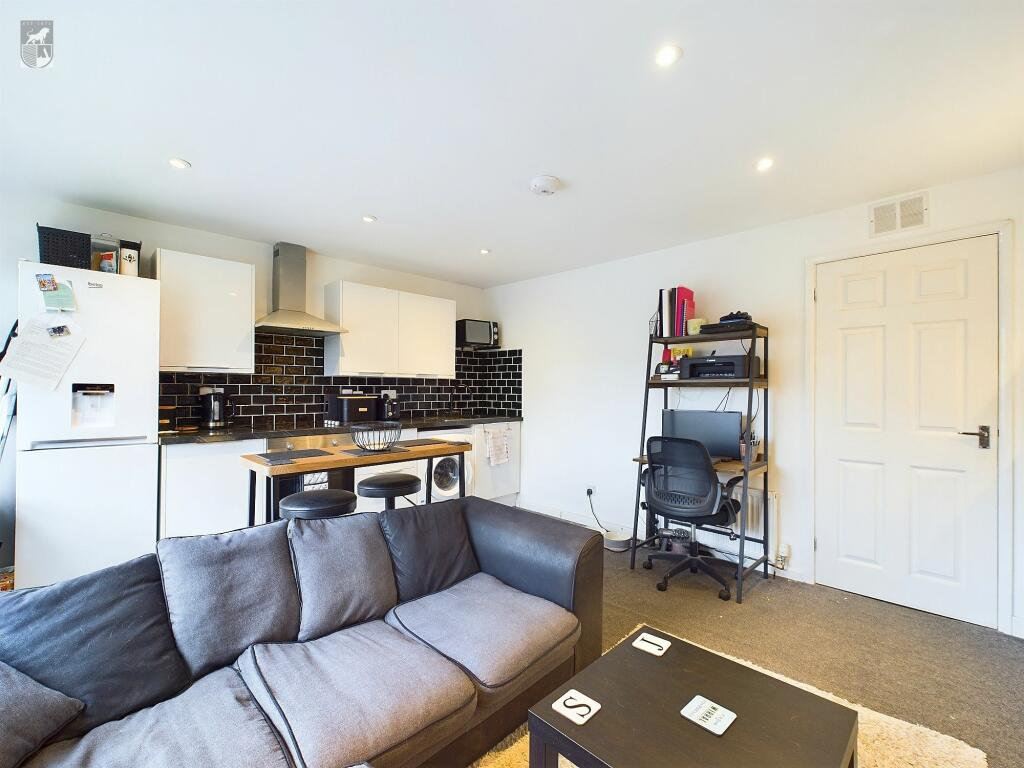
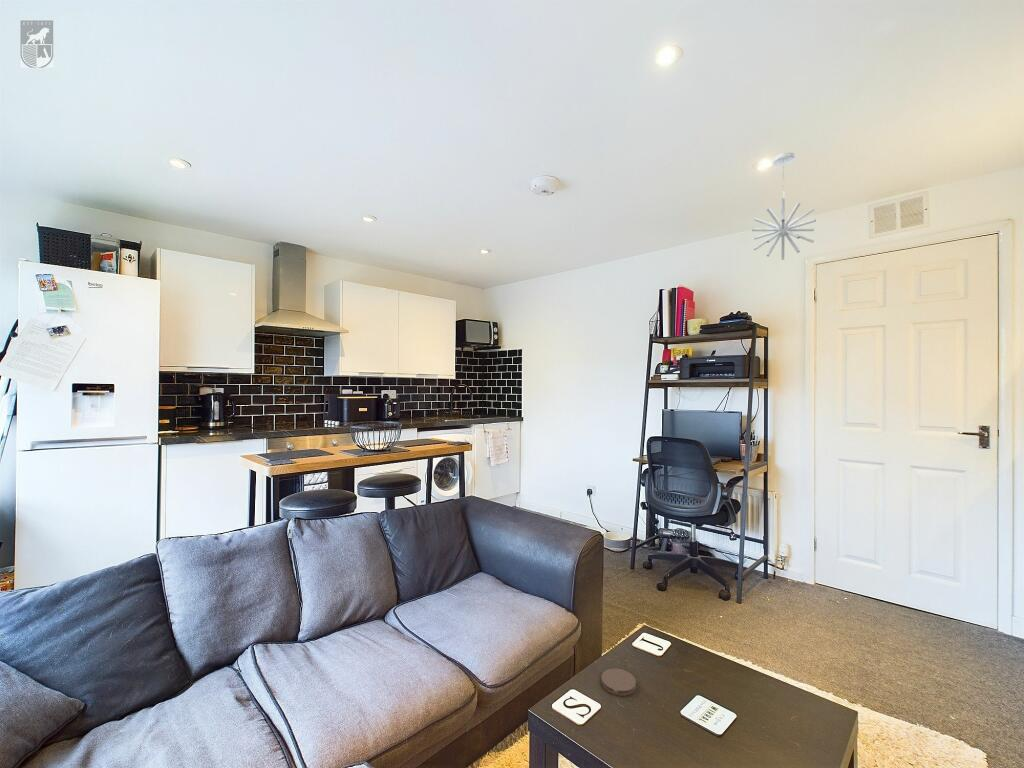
+ pendant light [751,152,817,261]
+ coaster [600,667,637,697]
